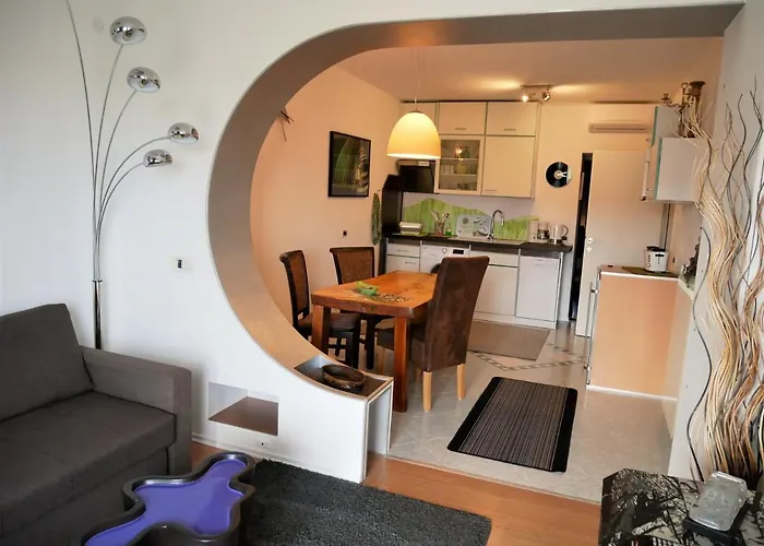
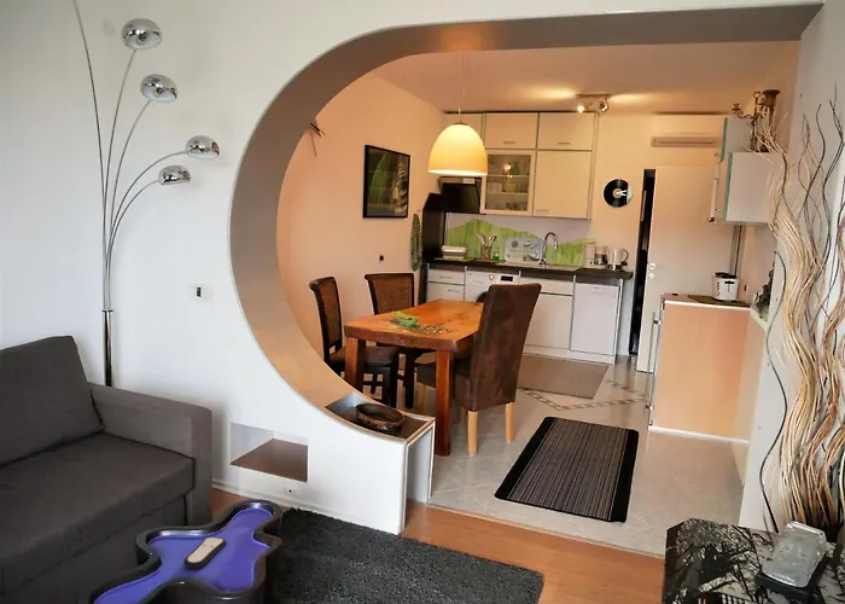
+ remote control [182,536,227,570]
